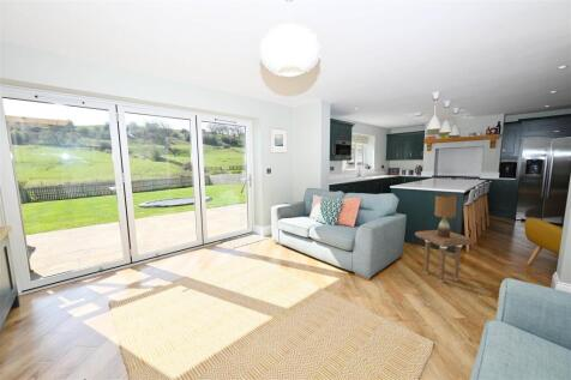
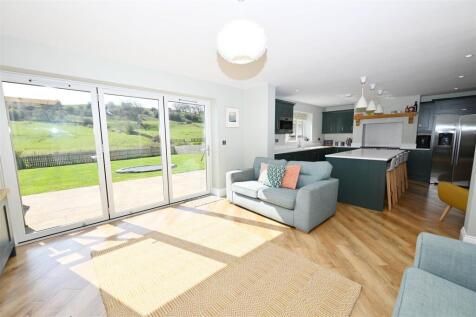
- table lamp [433,194,457,237]
- side table [414,229,476,283]
